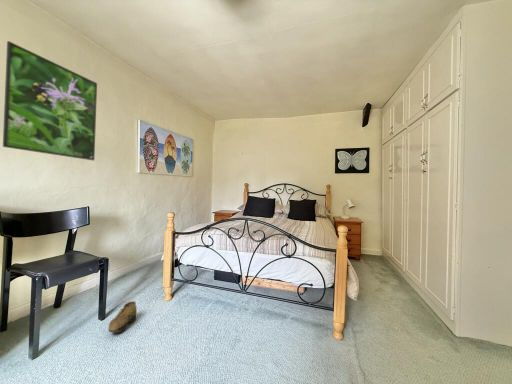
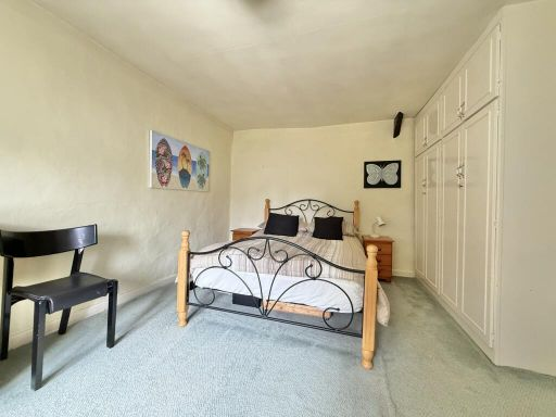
- shoe [108,301,138,334]
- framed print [2,40,98,161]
